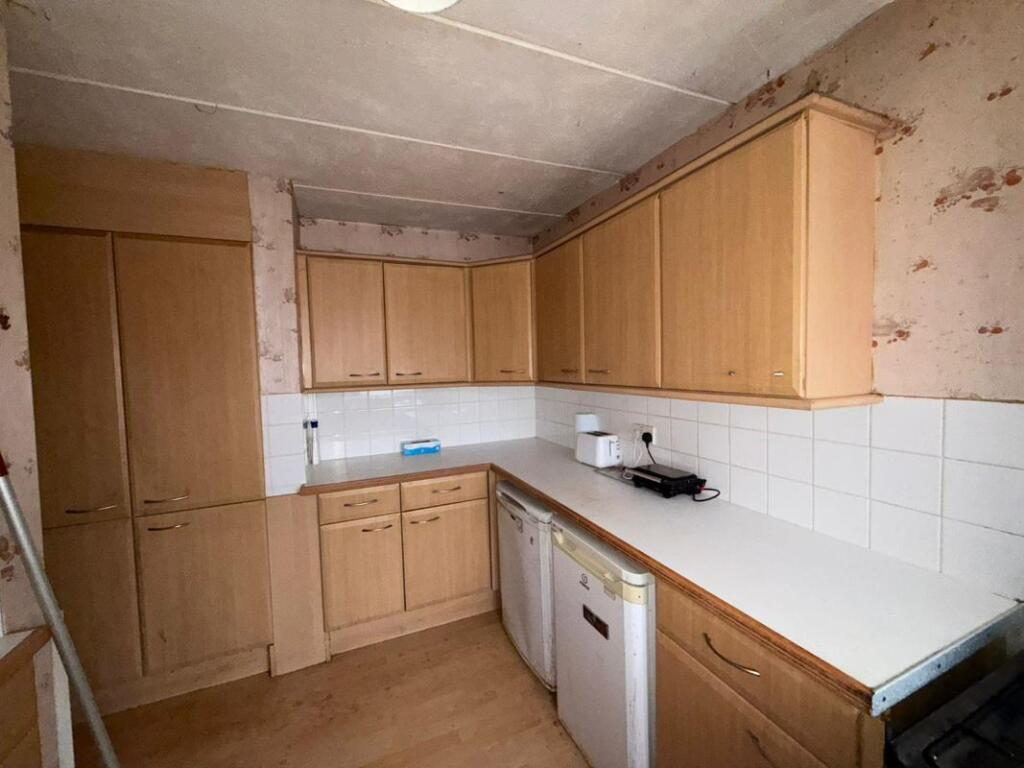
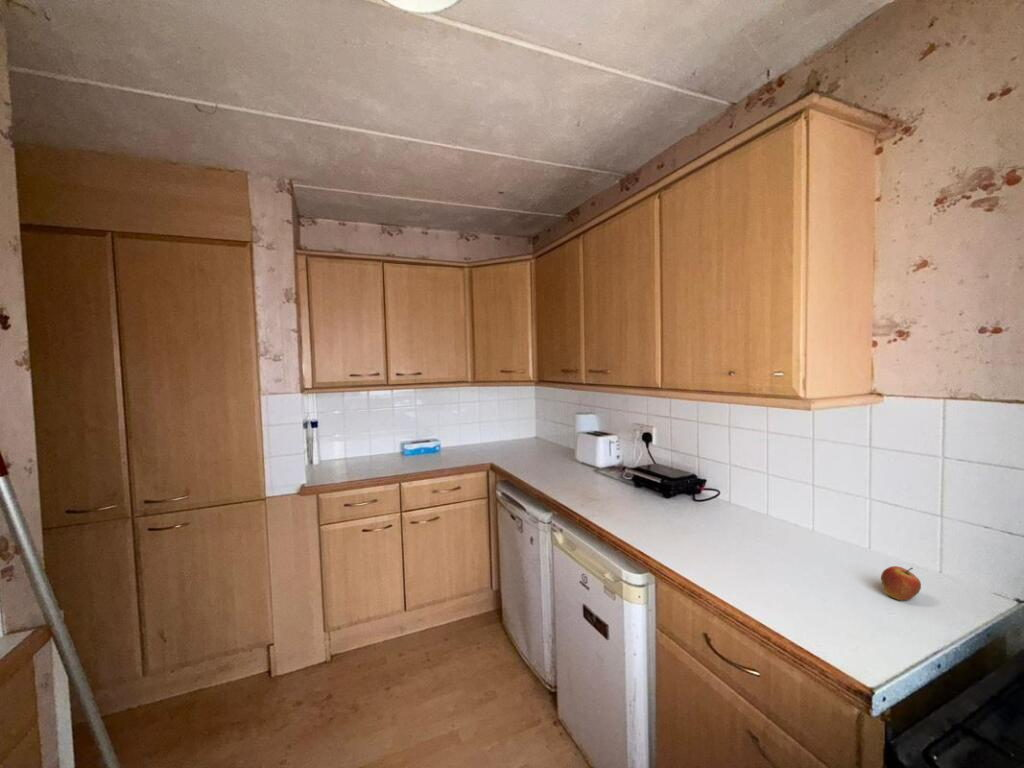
+ fruit [880,565,922,601]
